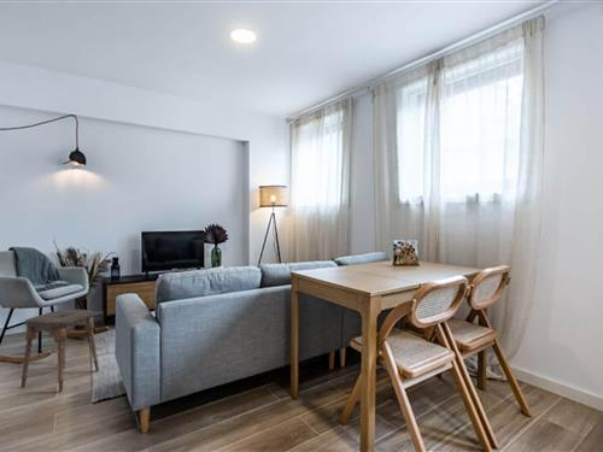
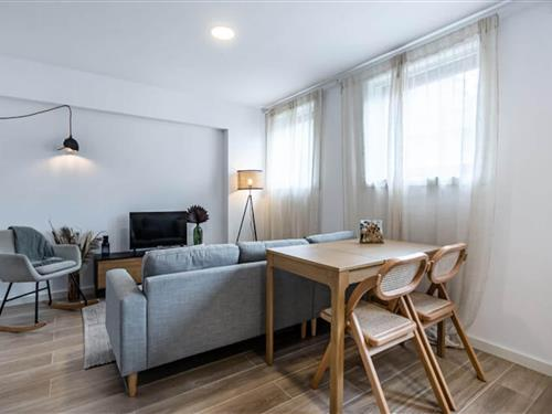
- stool [21,309,100,393]
